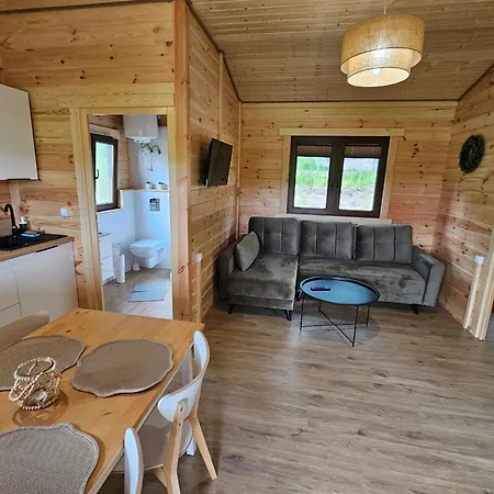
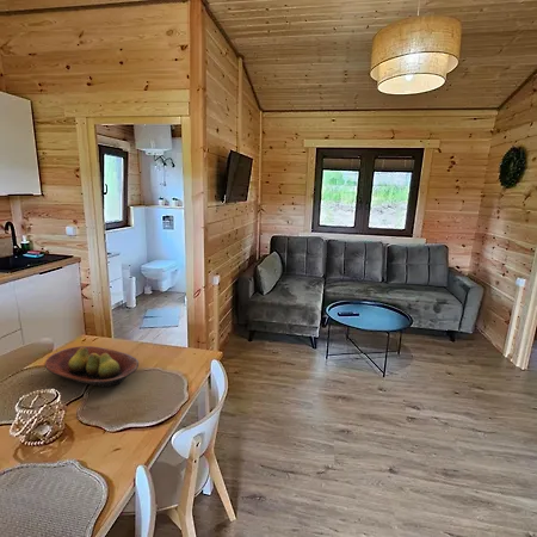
+ fruit bowl [44,345,140,388]
